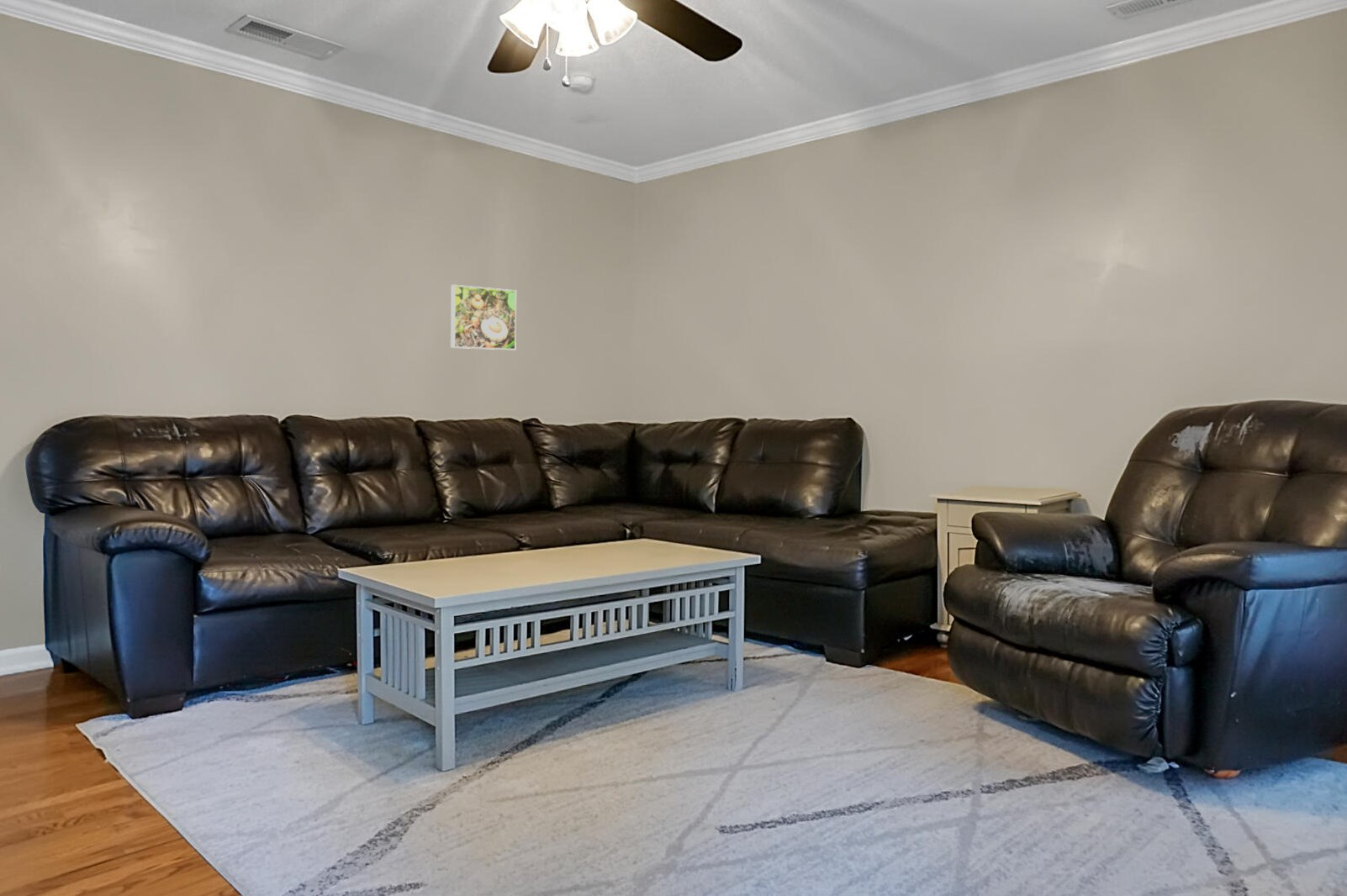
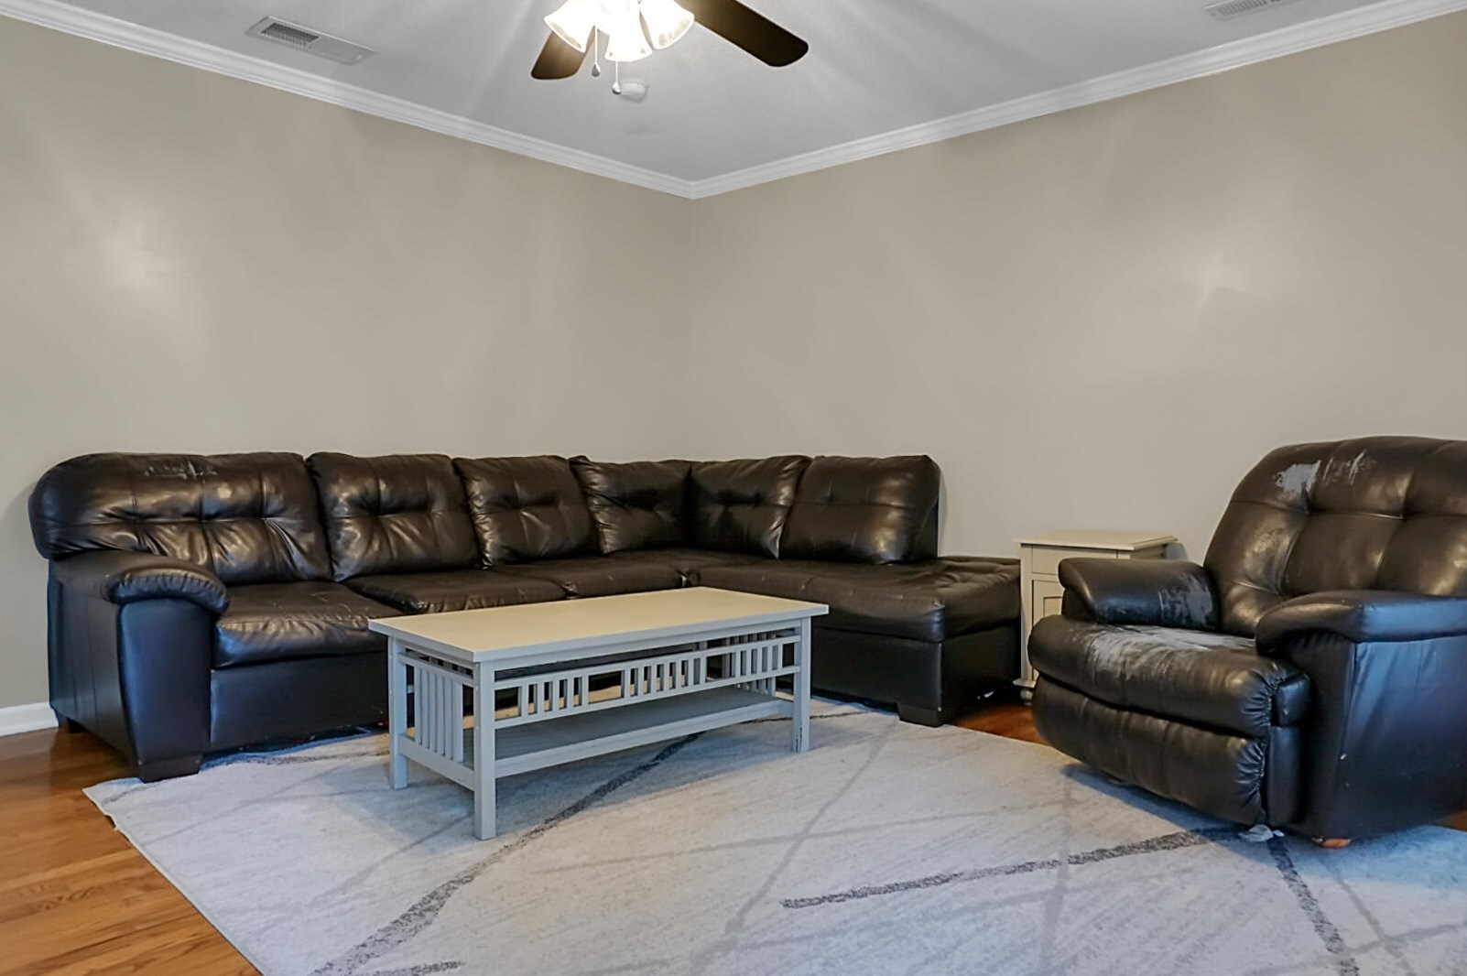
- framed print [450,284,517,350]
